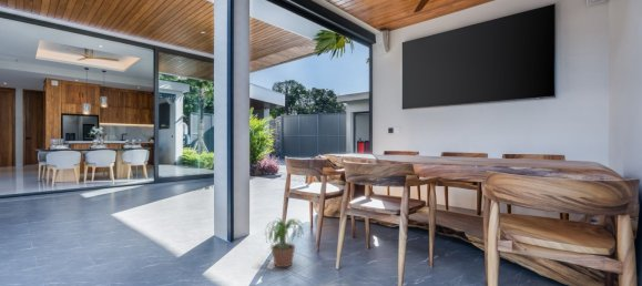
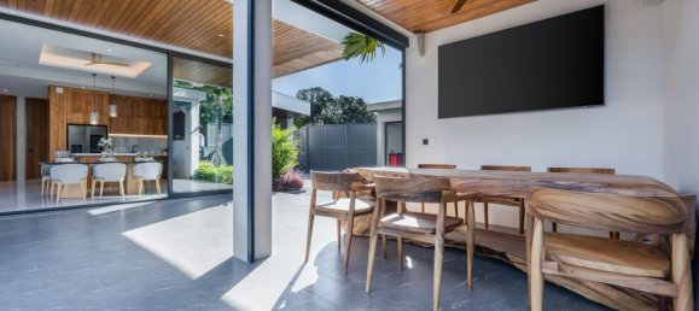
- potted plant [264,217,308,268]
